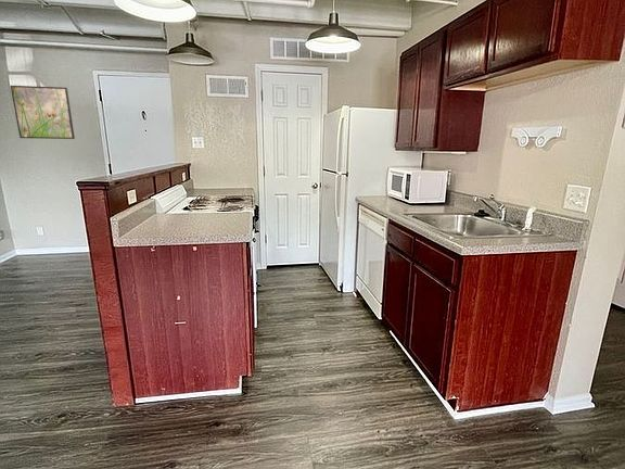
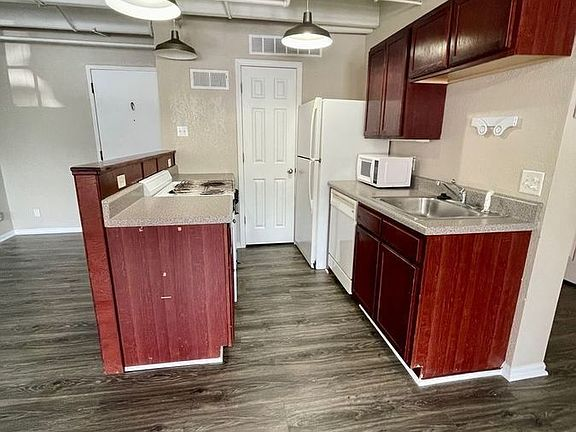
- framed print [10,85,76,140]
